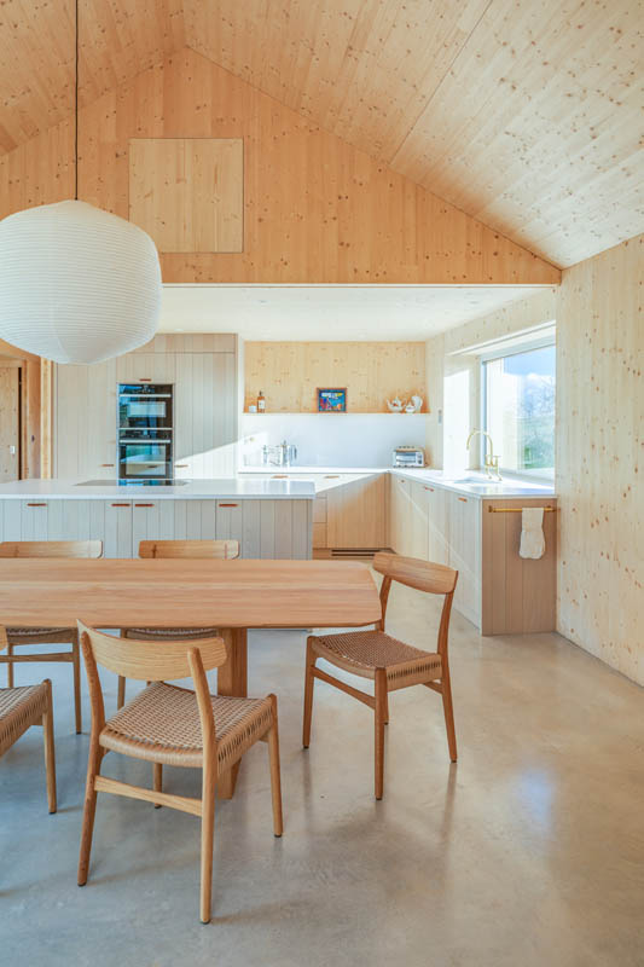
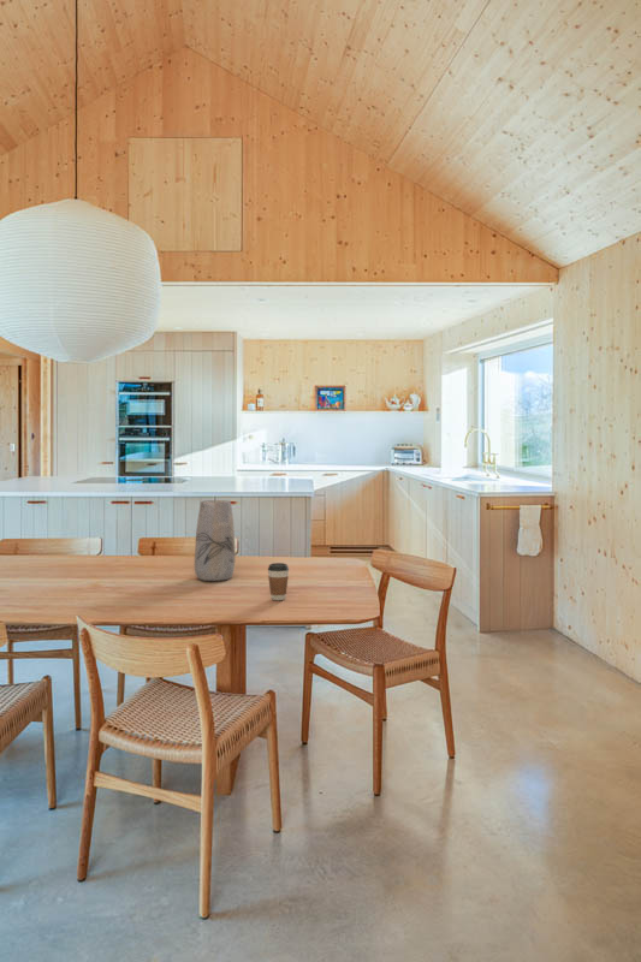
+ vase [194,499,237,582]
+ coffee cup [267,562,290,601]
